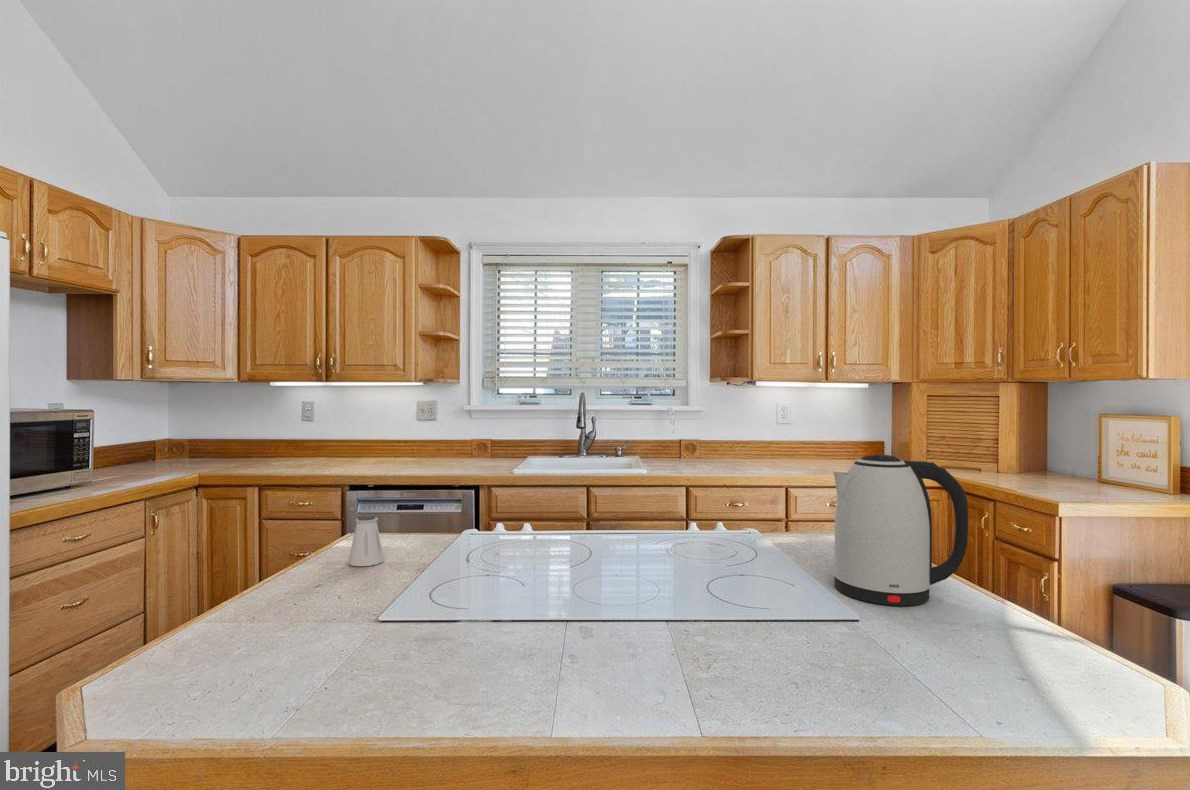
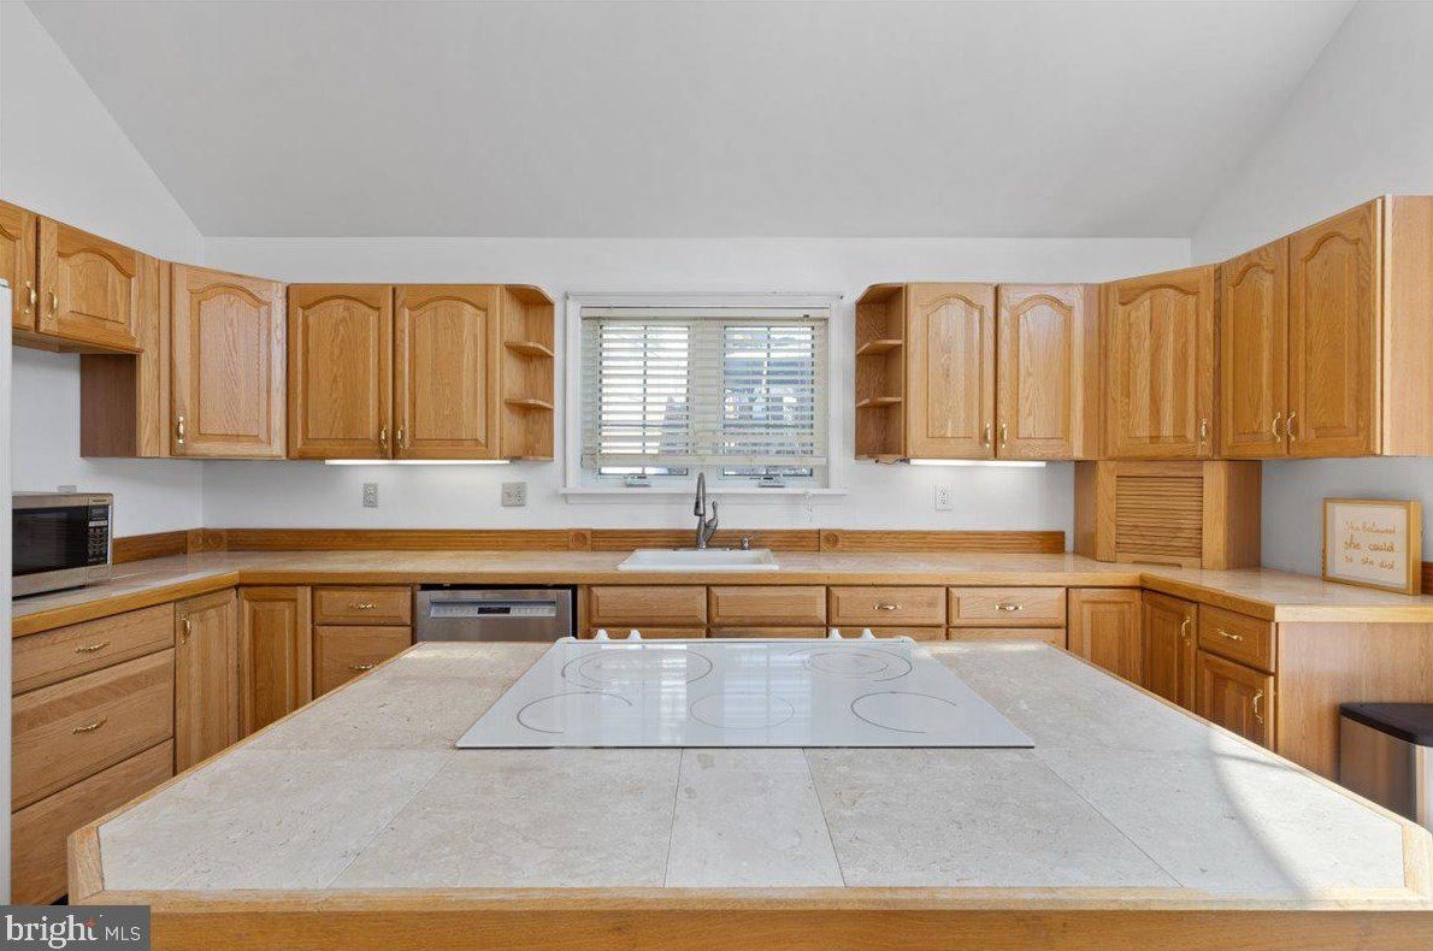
- saltshaker [347,513,385,567]
- kettle [832,453,969,607]
